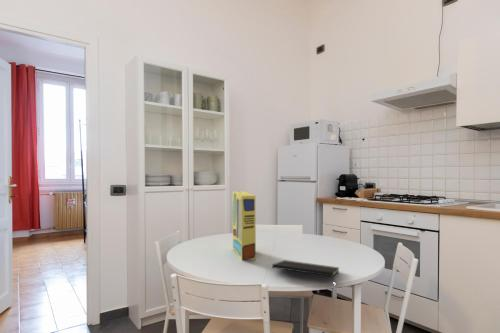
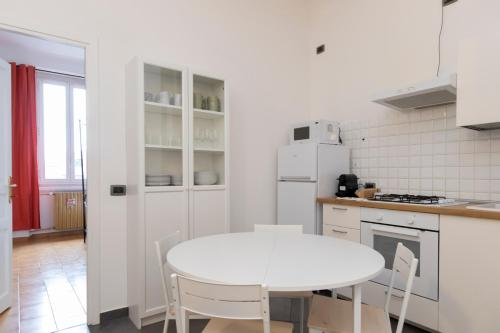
- cereal box [232,190,257,261]
- notepad [271,259,340,281]
